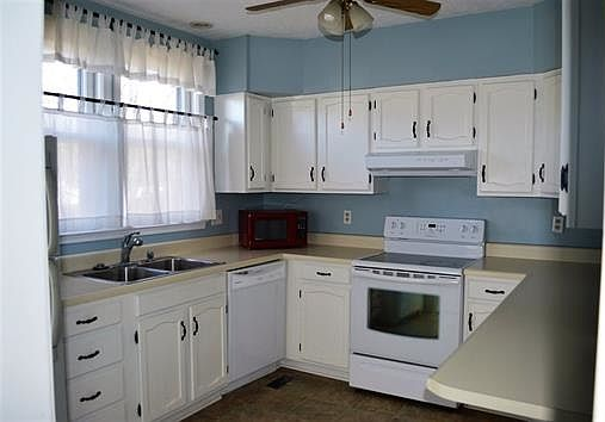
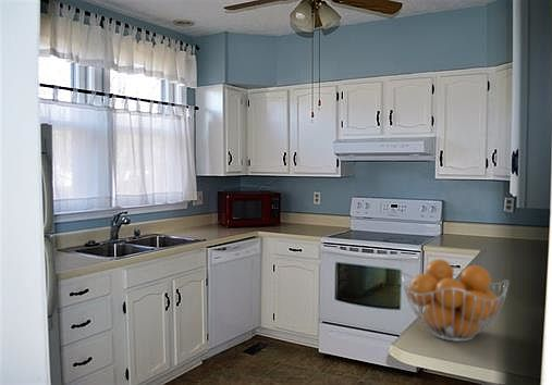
+ fruit basket [401,258,510,343]
